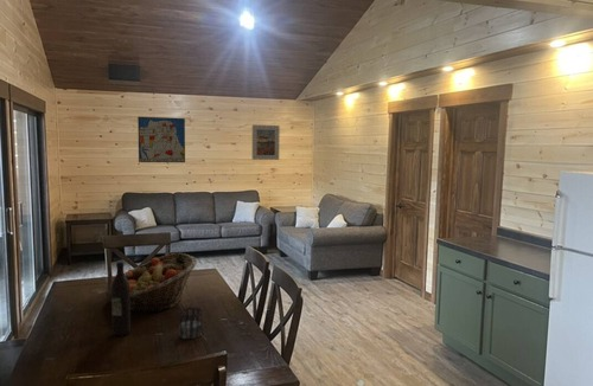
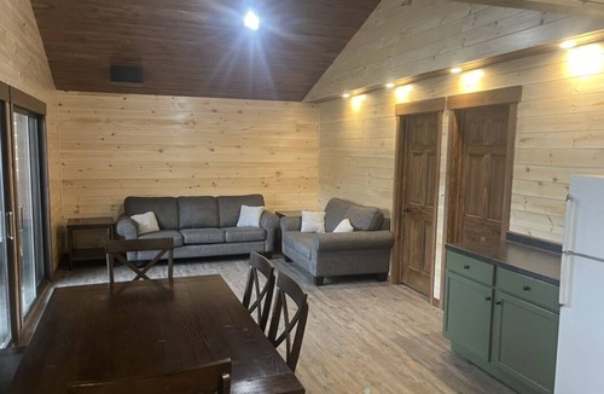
- wine bottle [110,260,132,337]
- wall art [136,116,186,163]
- fruit basket [123,252,198,314]
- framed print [251,123,281,161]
- cup [177,307,204,340]
